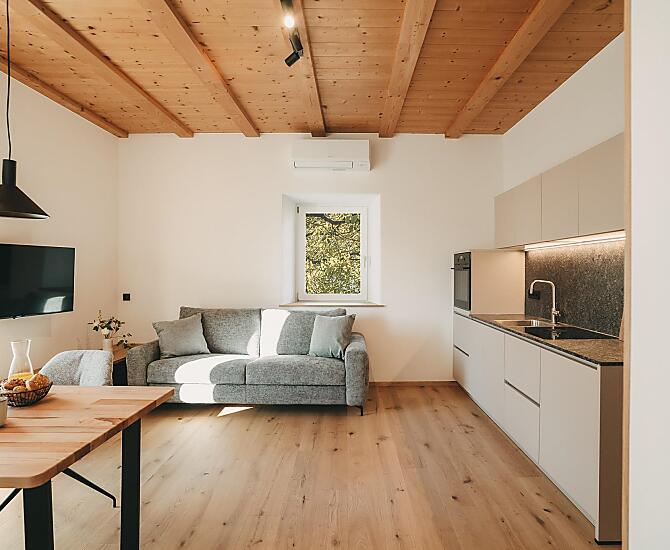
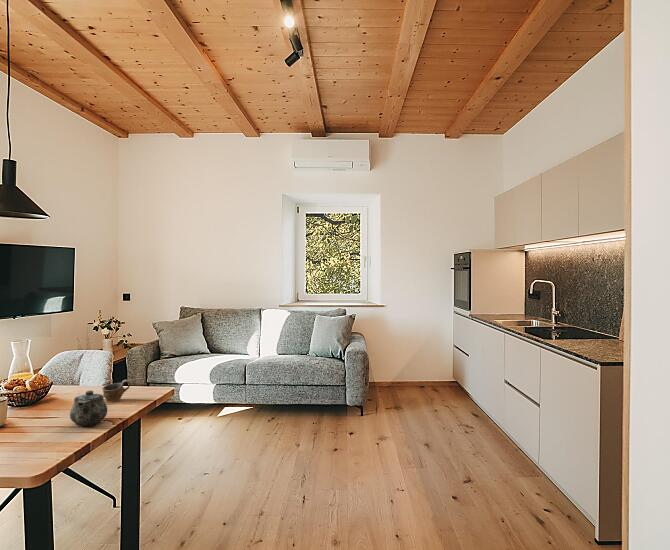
+ cup [101,379,132,402]
+ chinaware [69,389,108,427]
